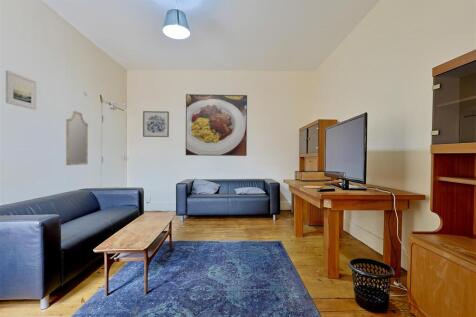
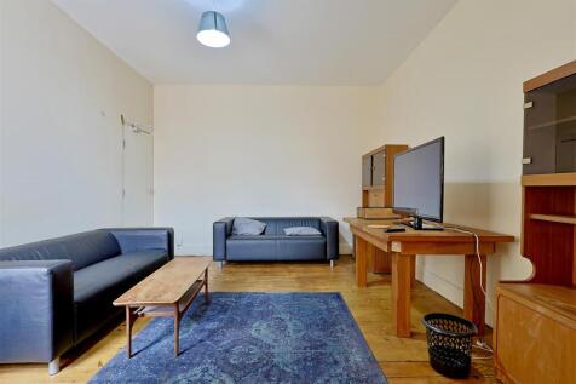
- wall art [142,110,170,138]
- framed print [185,93,248,157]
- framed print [5,70,37,111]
- home mirror [65,110,89,166]
